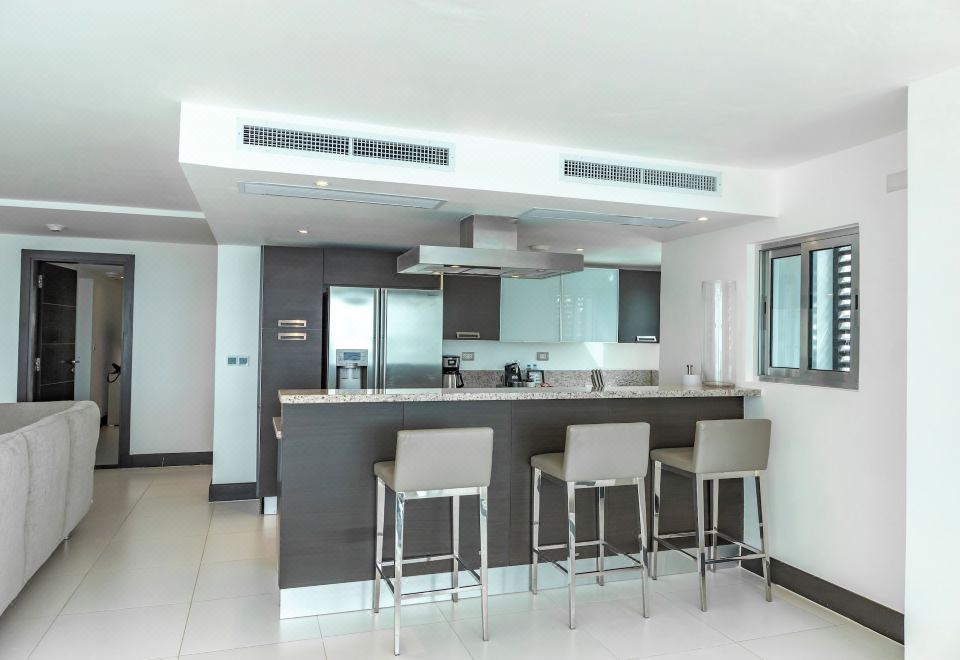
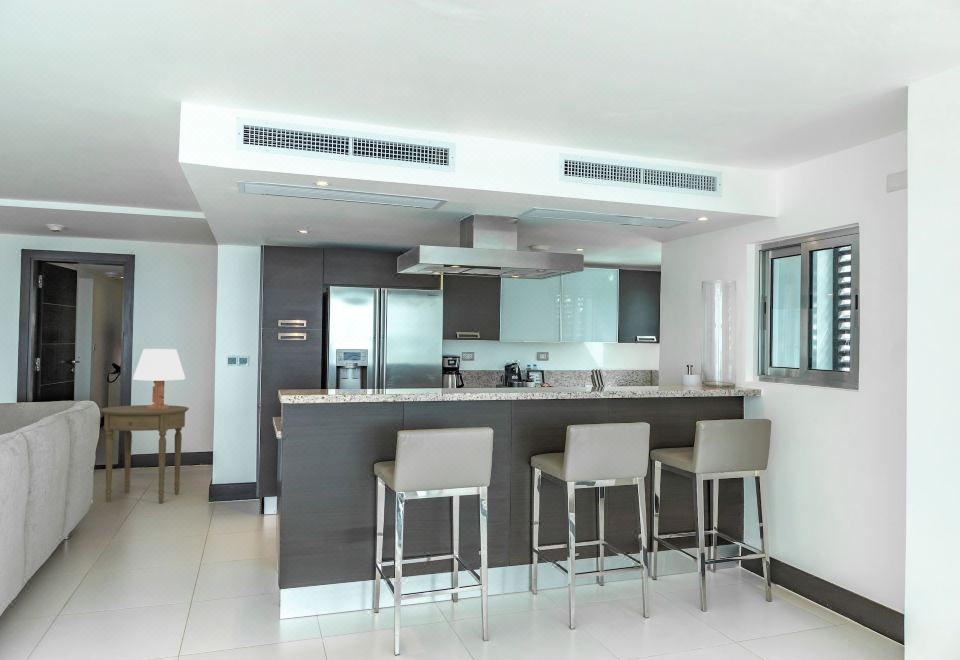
+ side table [100,404,190,504]
+ table lamp [132,348,186,409]
